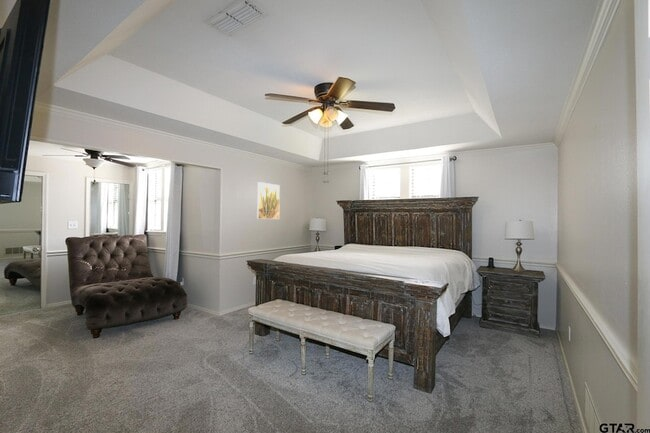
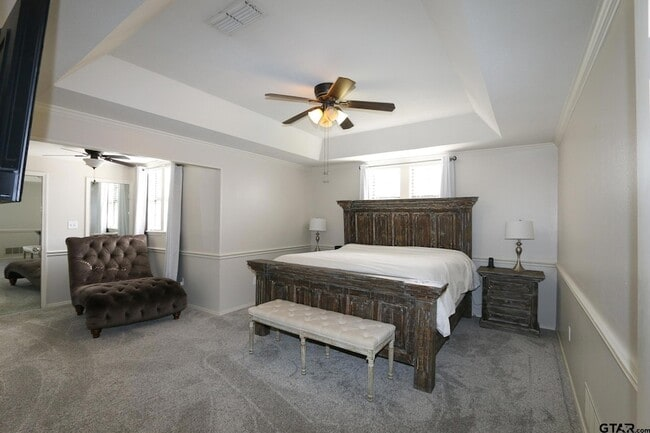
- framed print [256,181,281,220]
